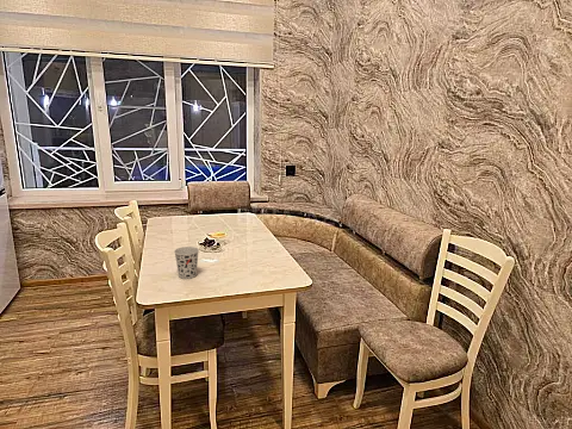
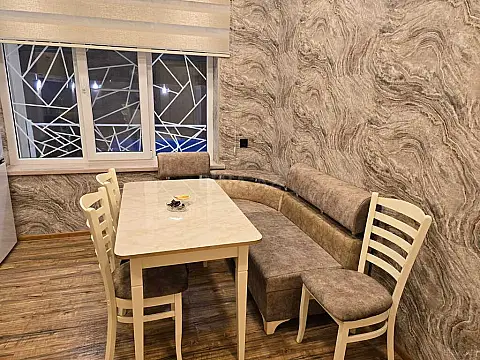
- cup [173,245,200,280]
